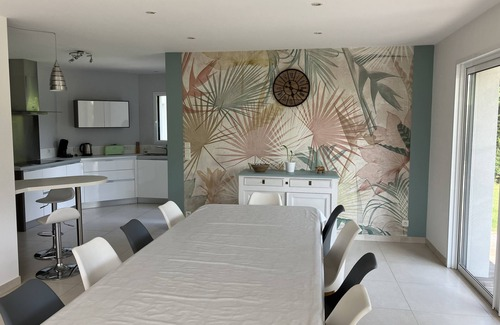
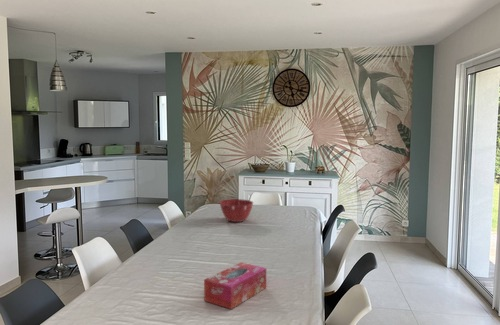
+ tissue box [203,261,267,310]
+ mixing bowl [218,198,254,223]
